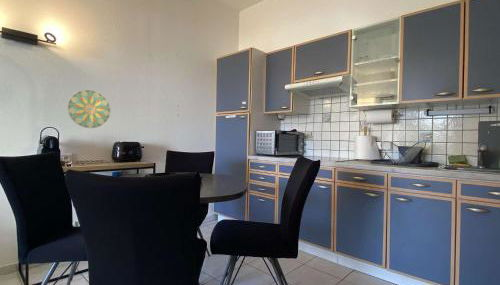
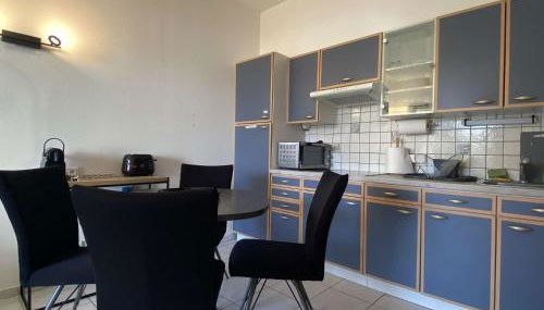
- decorative plate [66,89,112,129]
